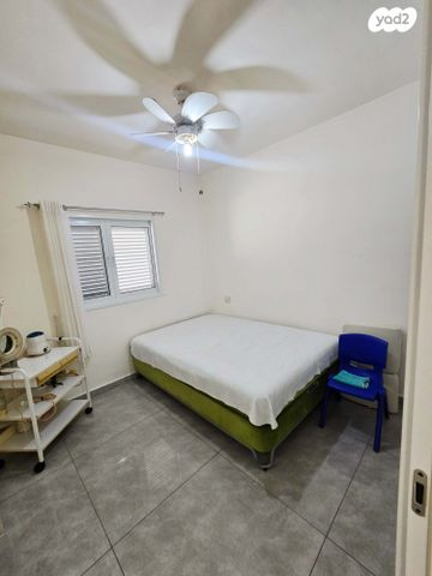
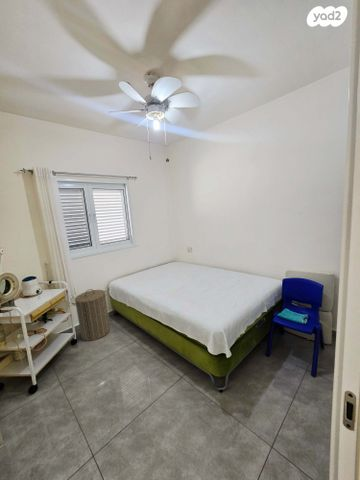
+ laundry hamper [71,288,111,342]
